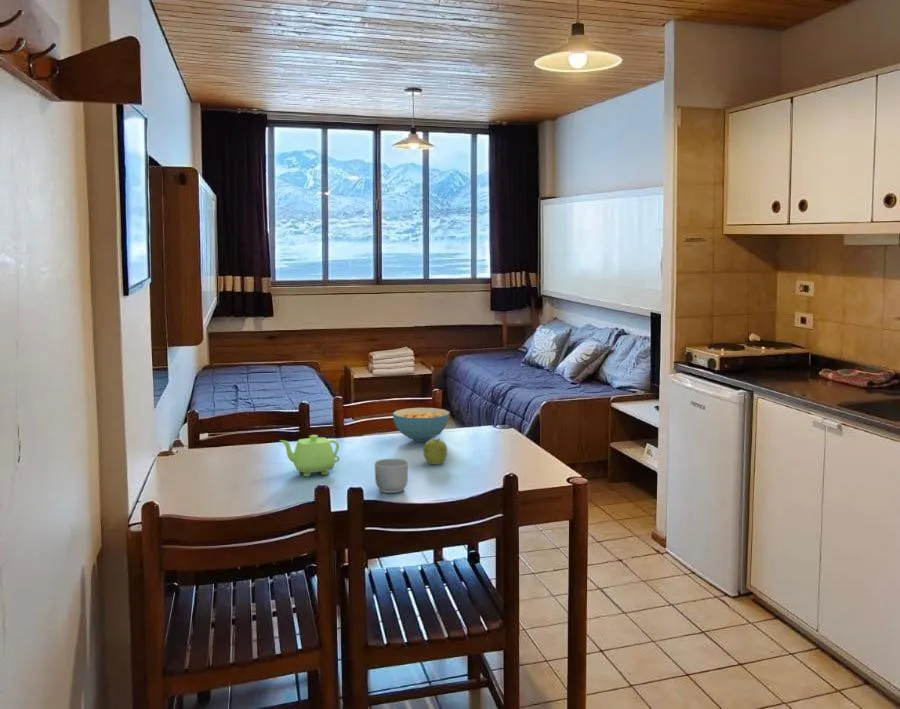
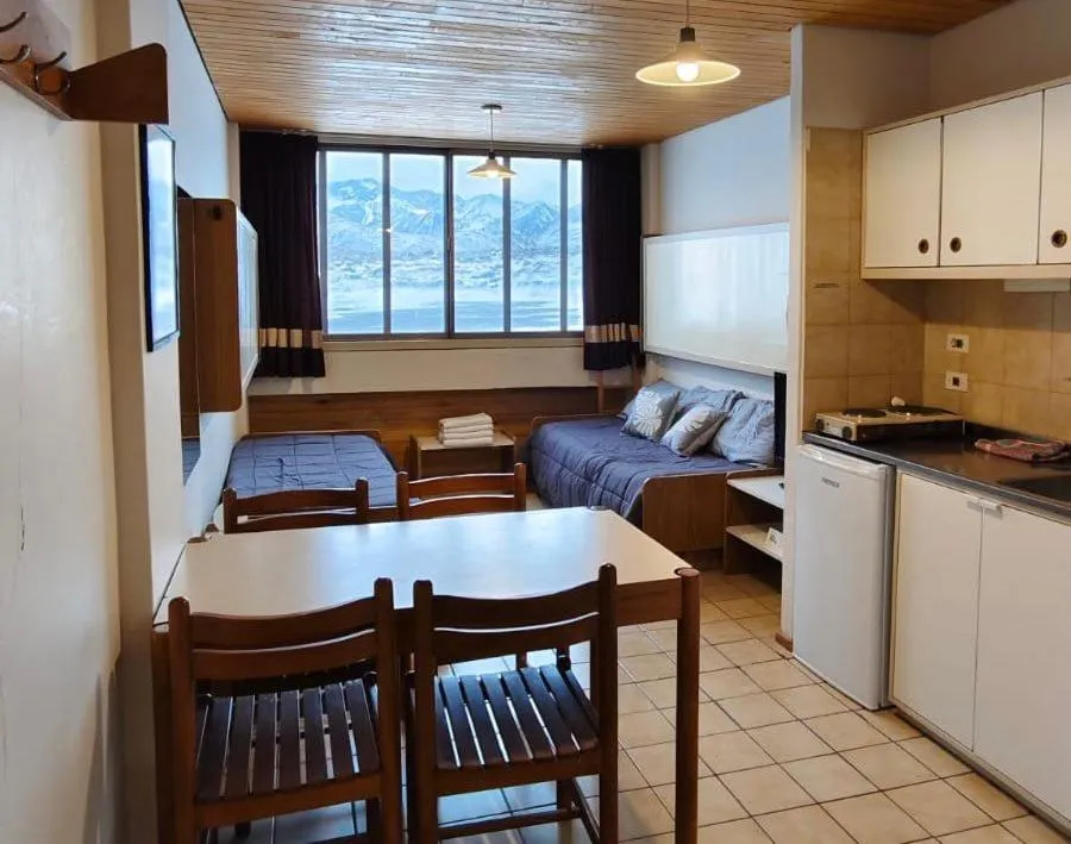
- teapot [279,434,341,478]
- cereal bowl [392,407,451,443]
- fruit [422,438,448,465]
- mug [374,458,409,494]
